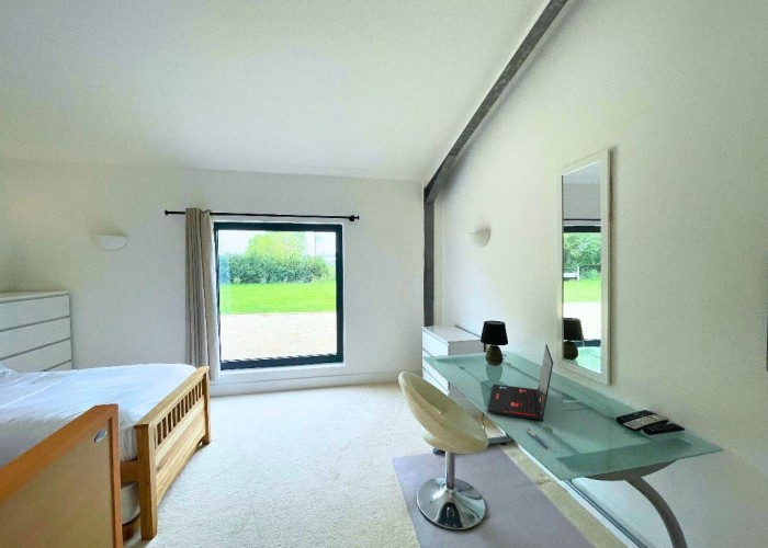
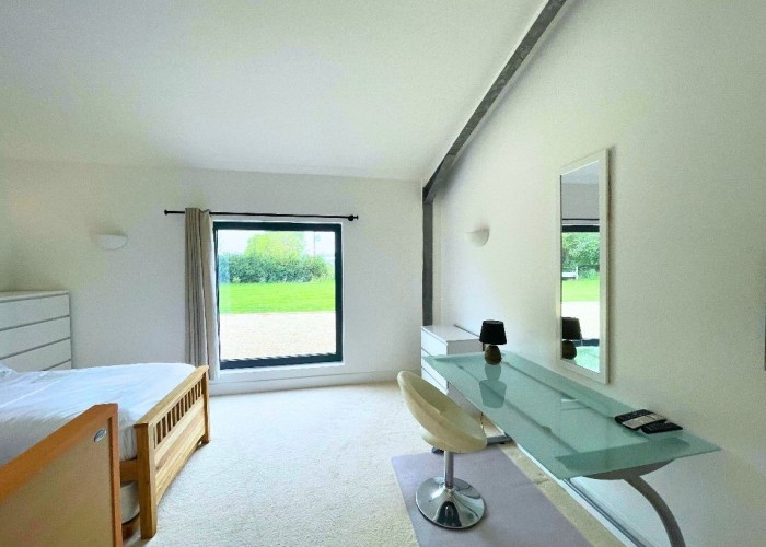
- laptop [487,343,554,422]
- pen [527,427,550,449]
